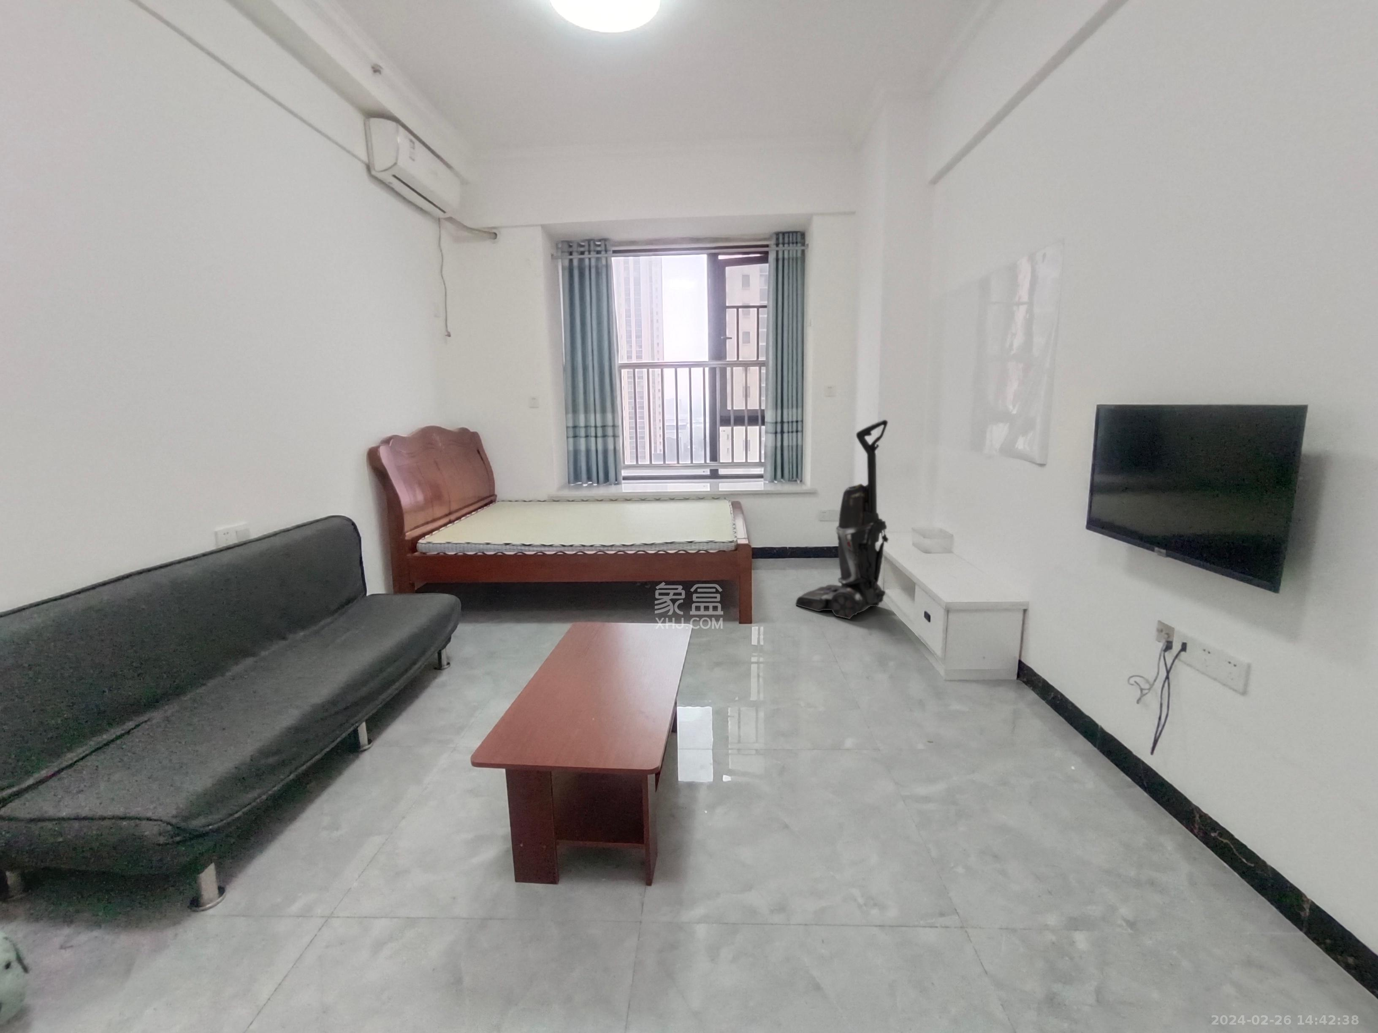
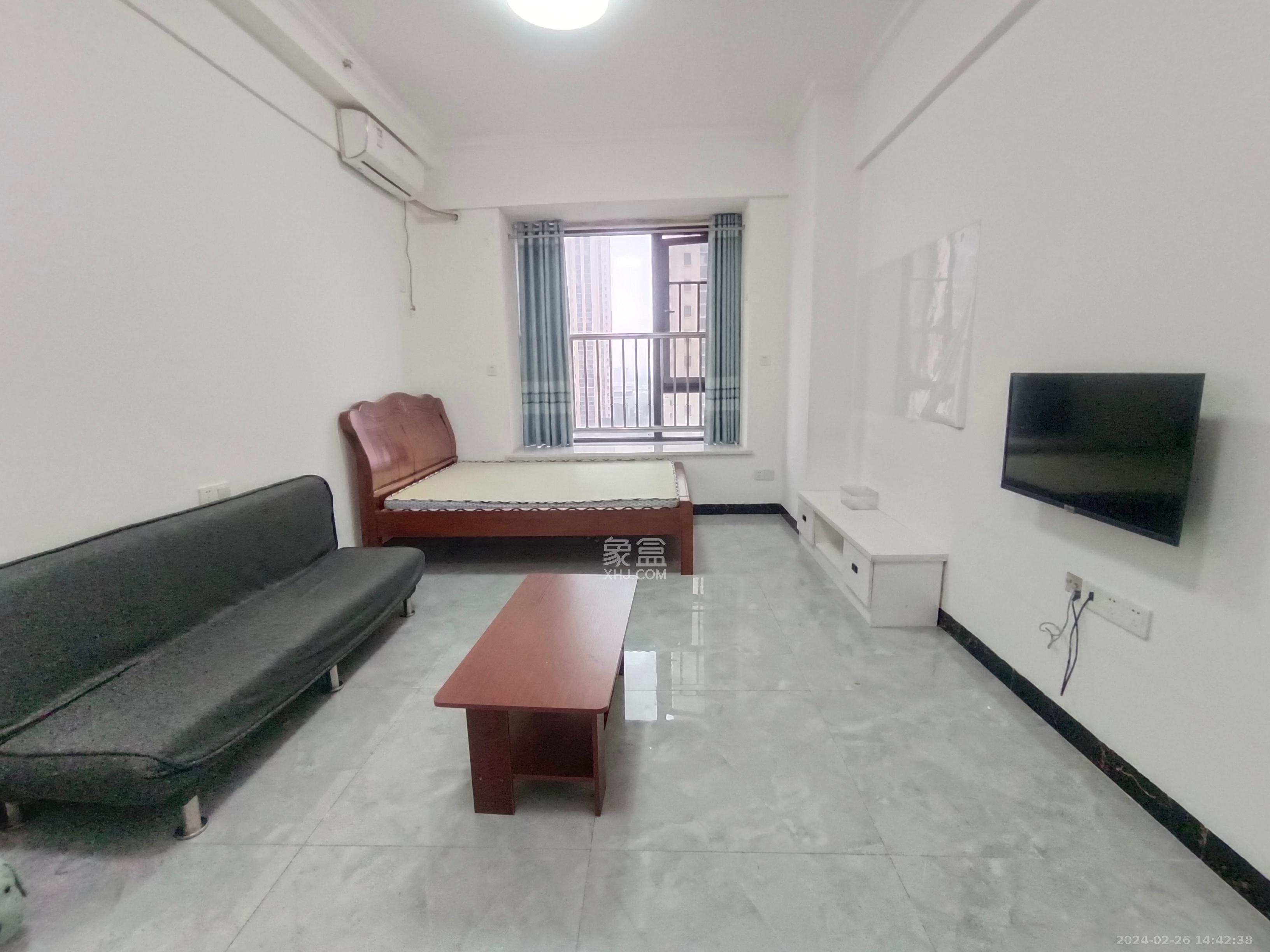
- vacuum cleaner [795,420,889,620]
